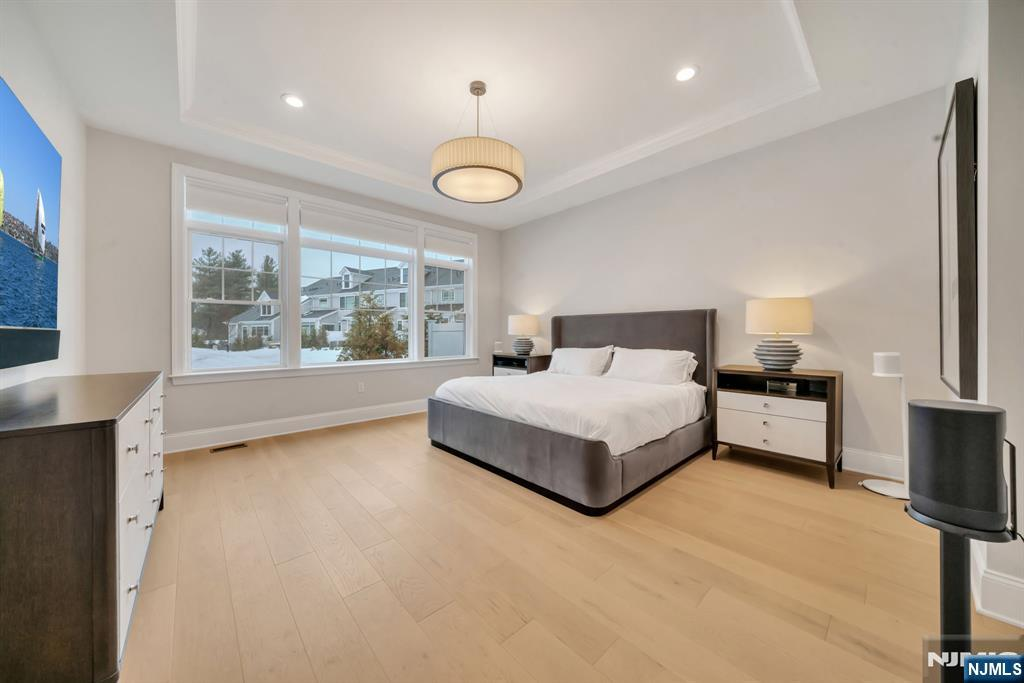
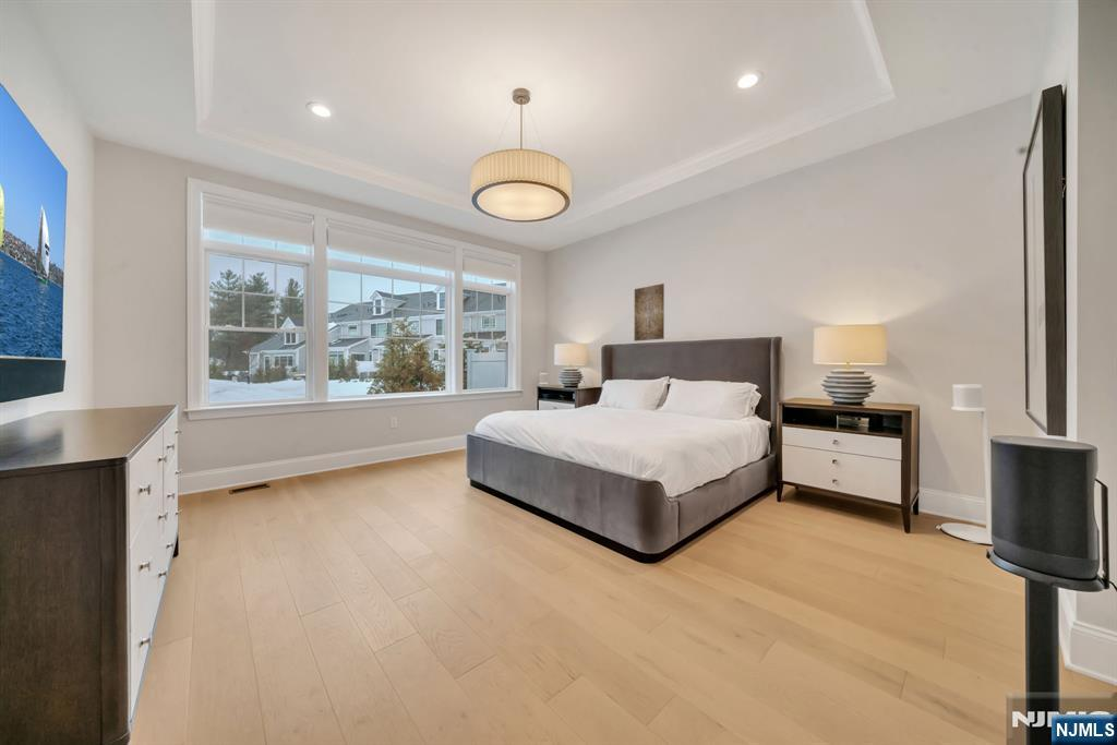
+ wall art [634,283,665,343]
